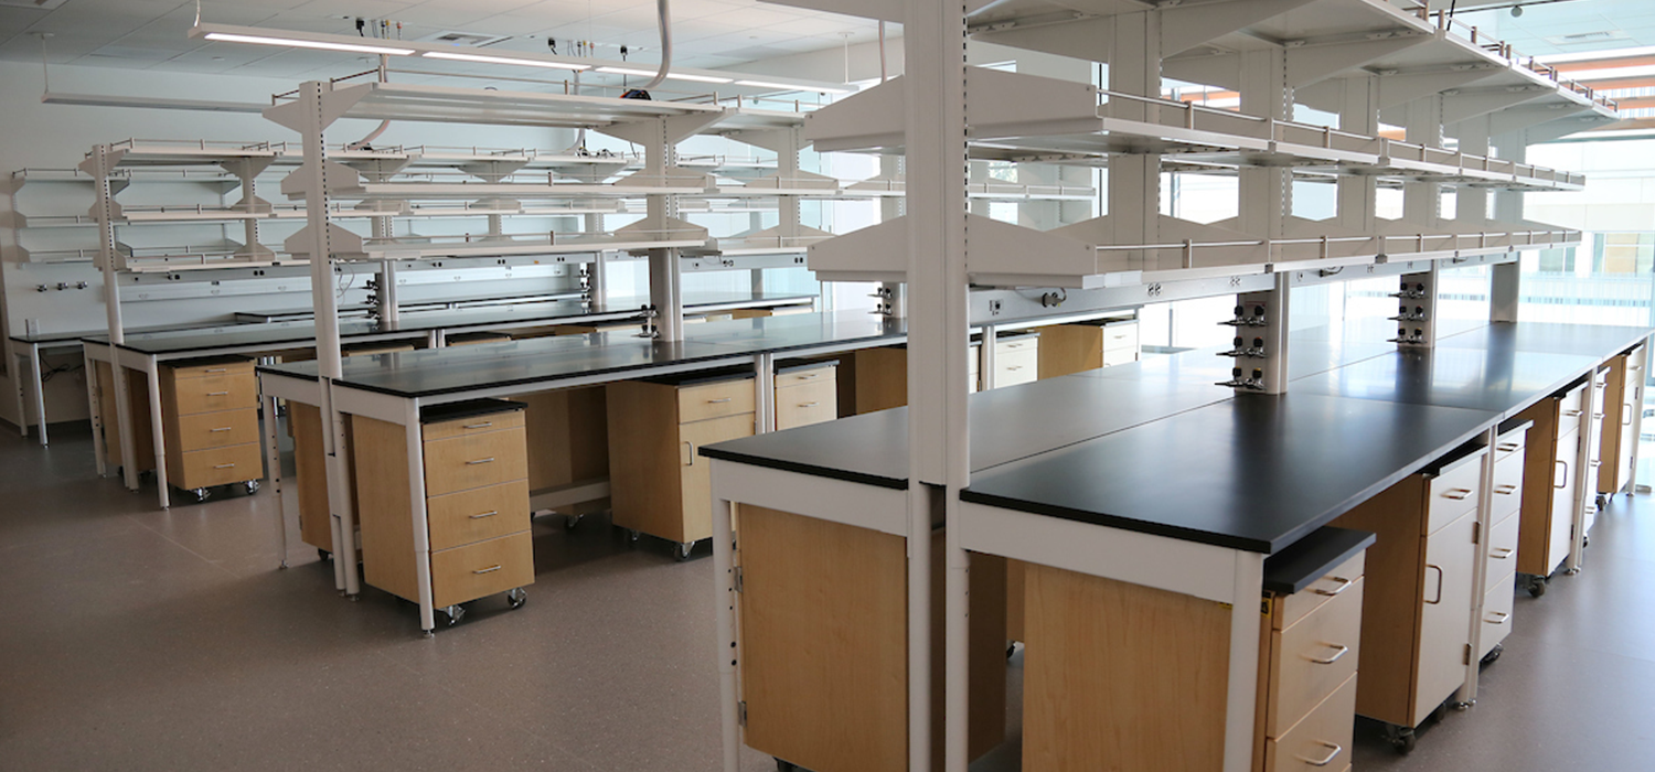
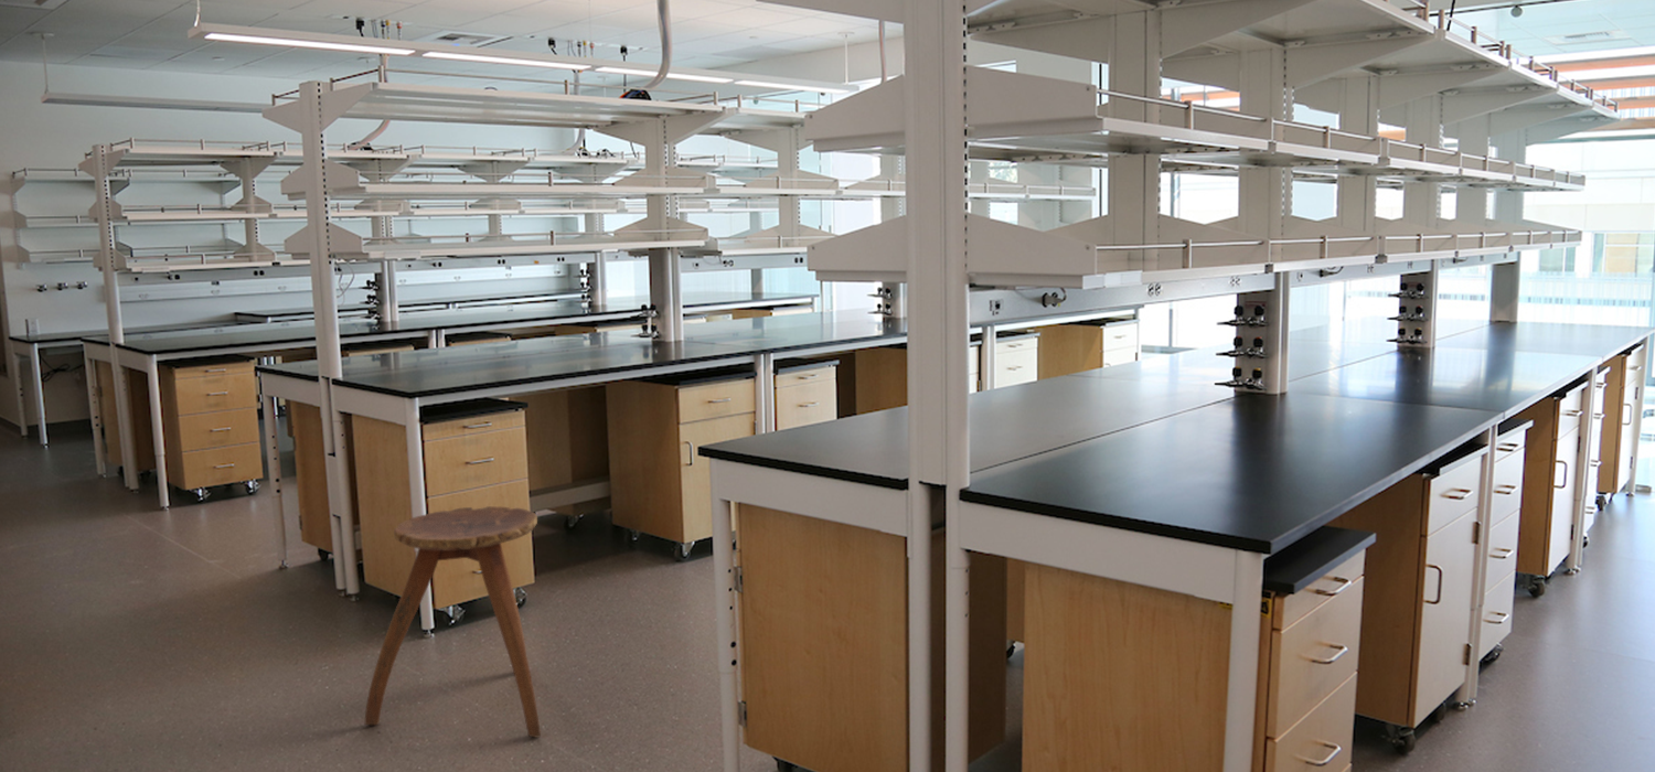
+ stool [364,505,542,739]
